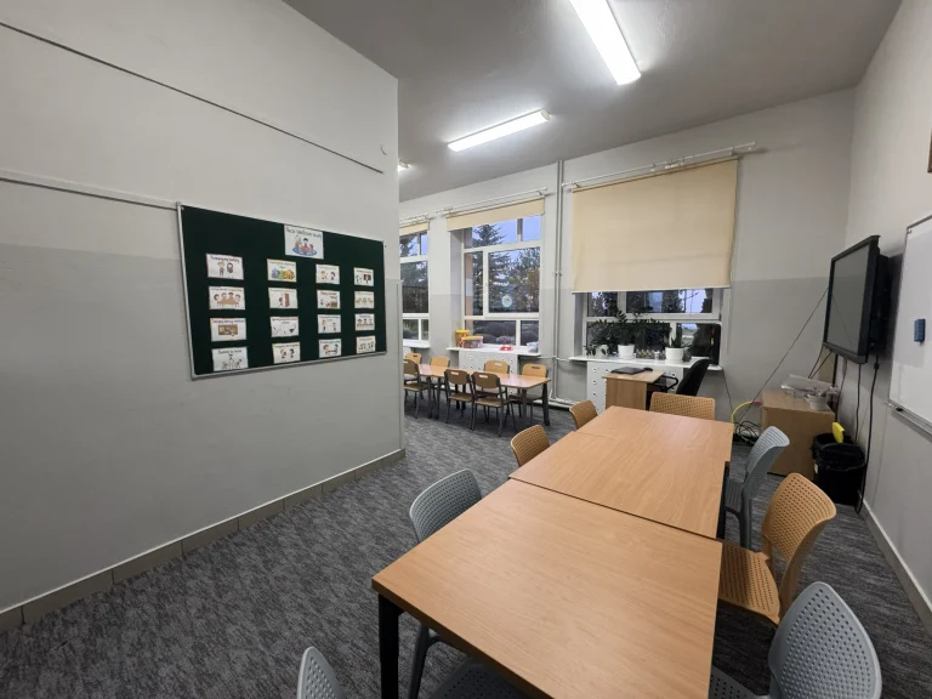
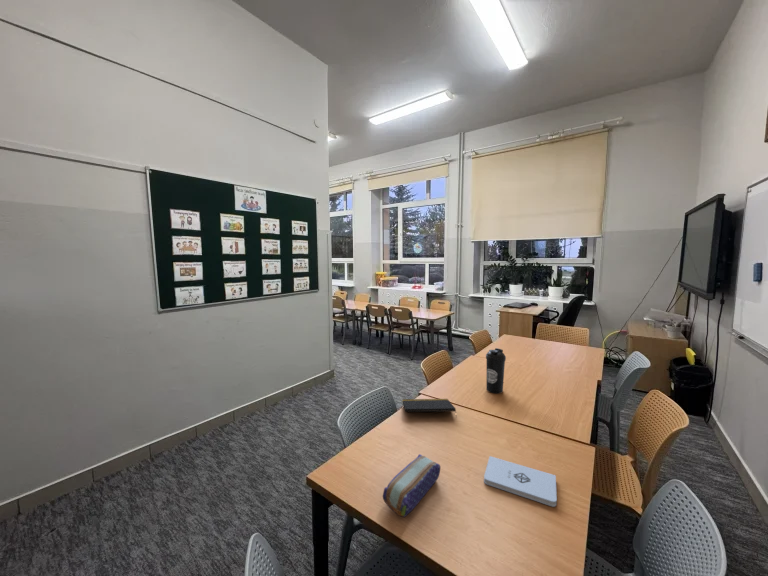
+ water bottle [485,347,507,395]
+ pencil case [382,453,441,518]
+ notepad [483,455,558,508]
+ notepad [402,398,458,419]
